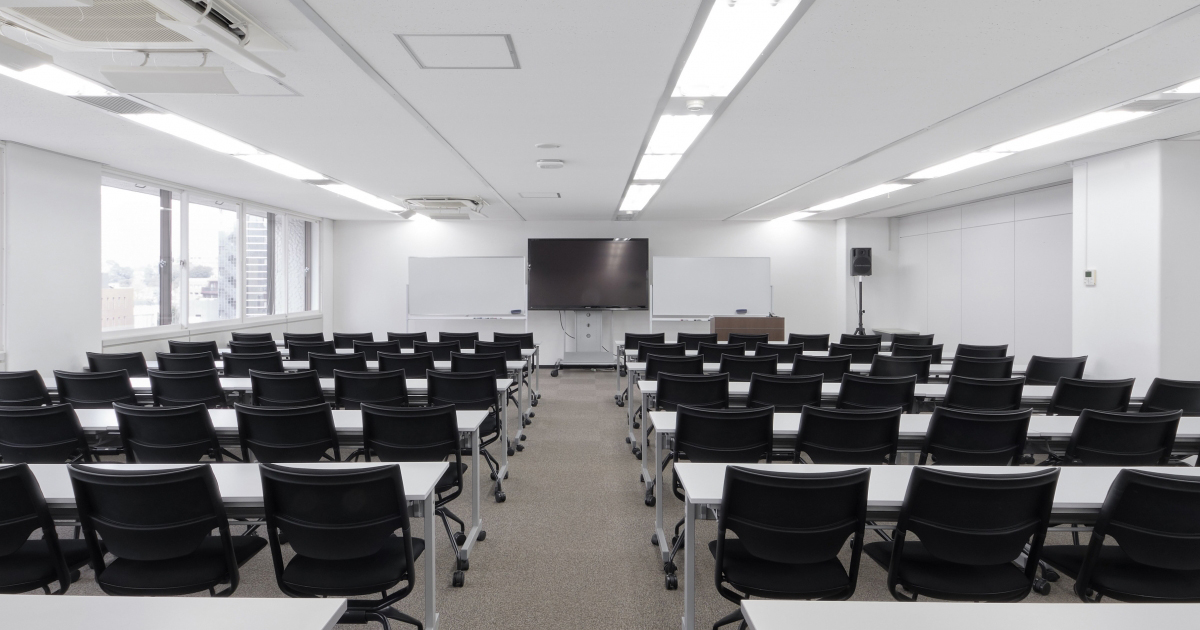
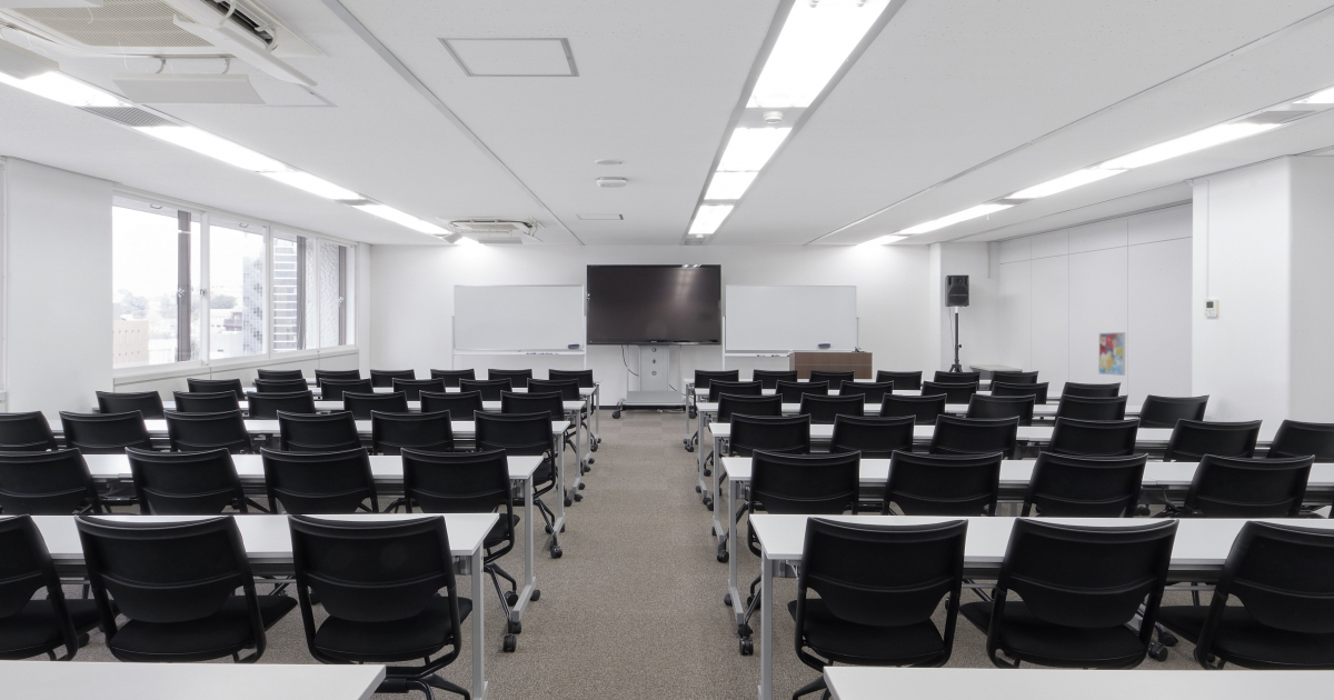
+ wall art [1097,331,1126,377]
